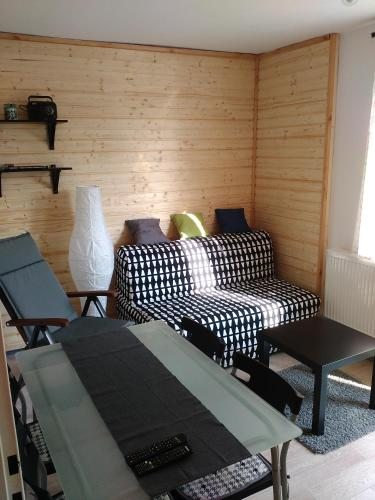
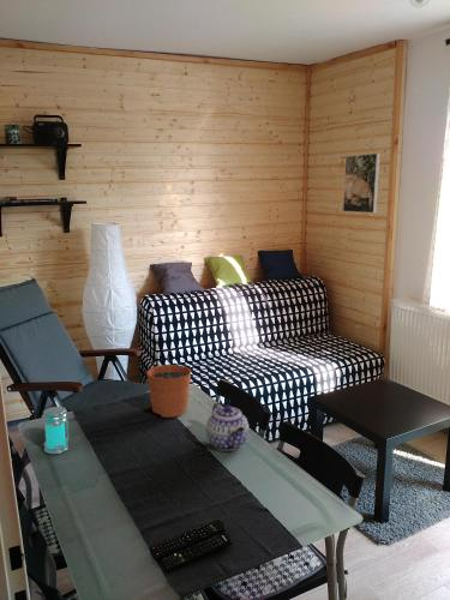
+ plant pot [146,349,192,419]
+ jar [41,406,70,455]
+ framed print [342,152,382,215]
+ teapot [205,402,250,452]
